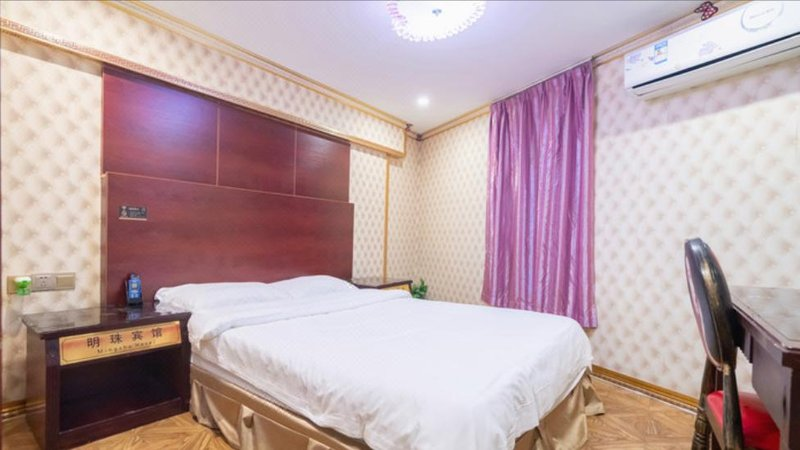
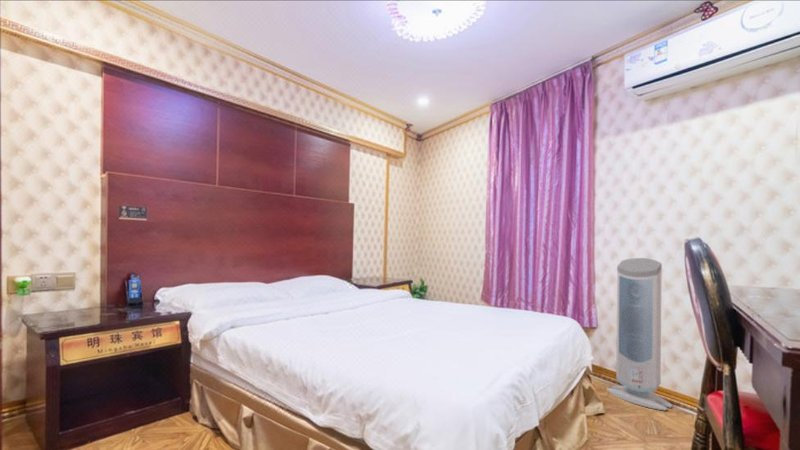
+ air purifier [605,257,673,412]
